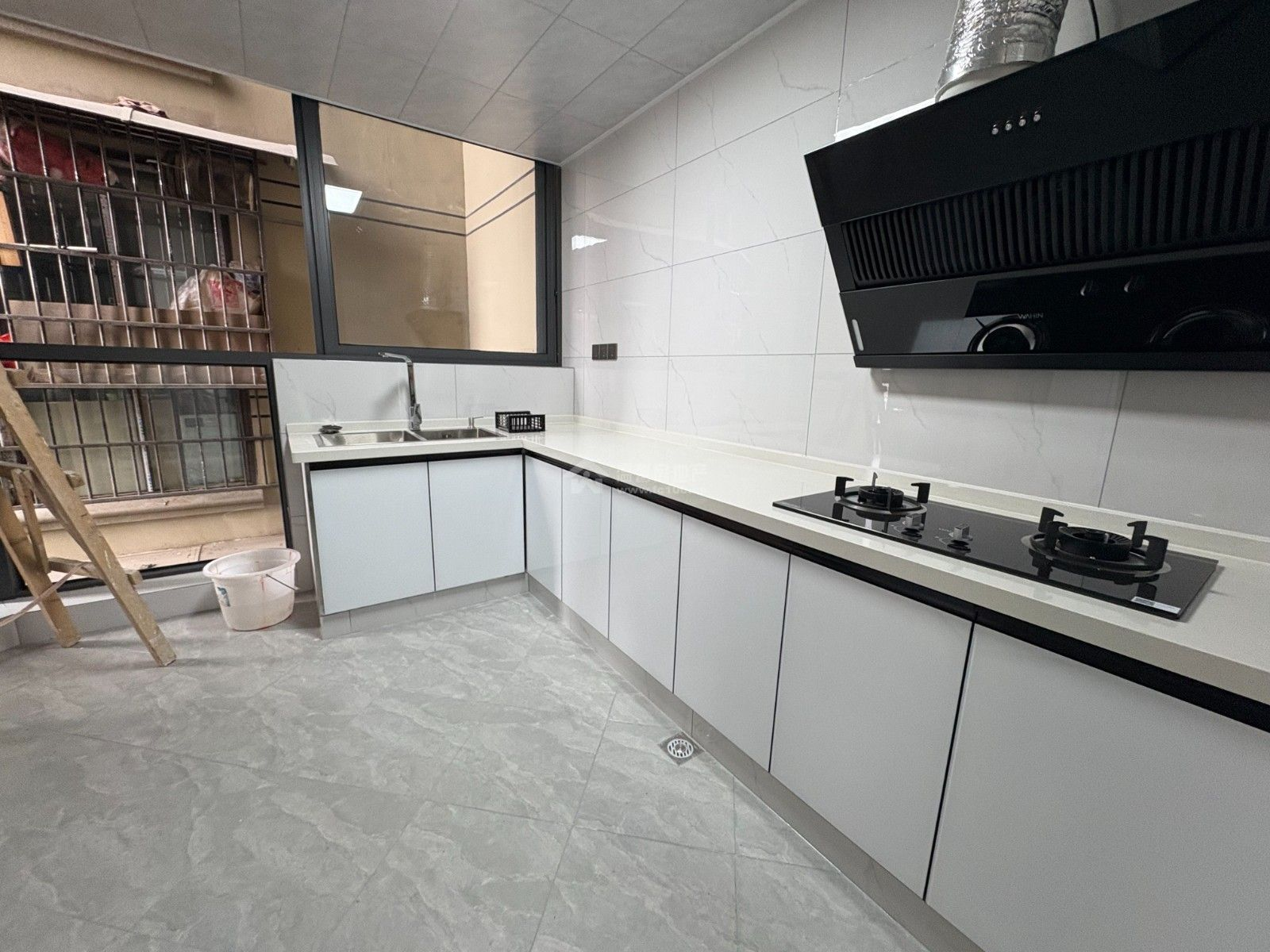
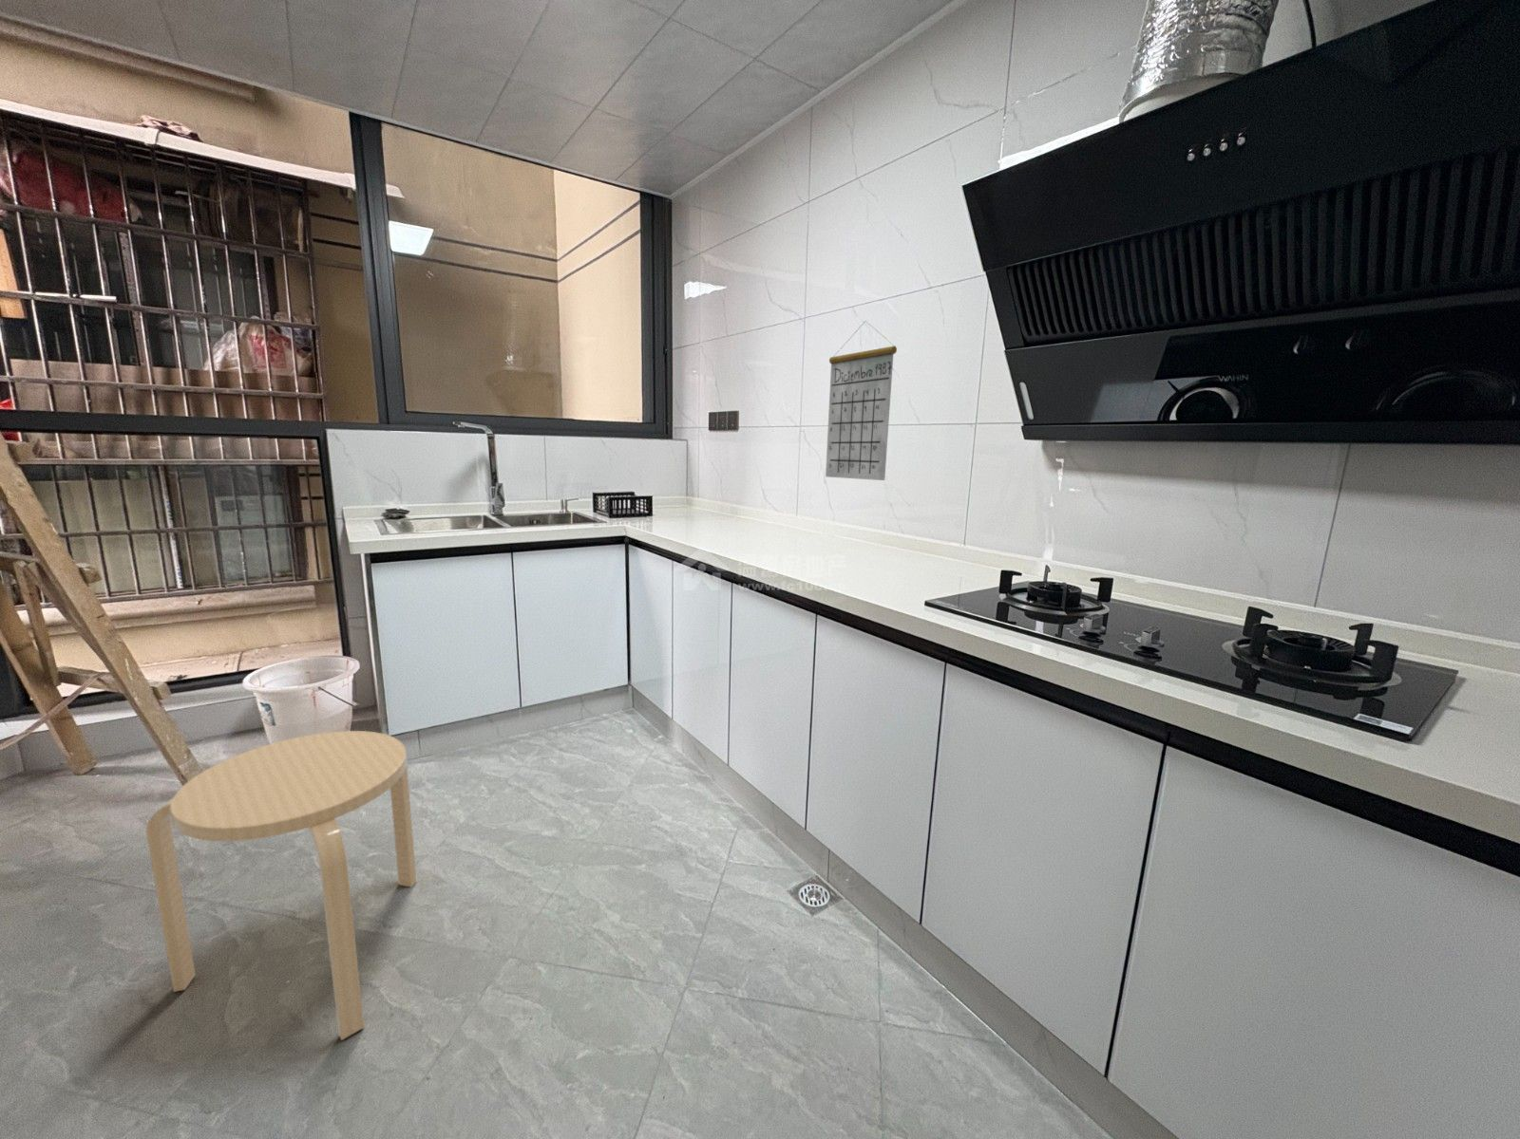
+ calendar [825,319,898,481]
+ stool [145,730,417,1041]
